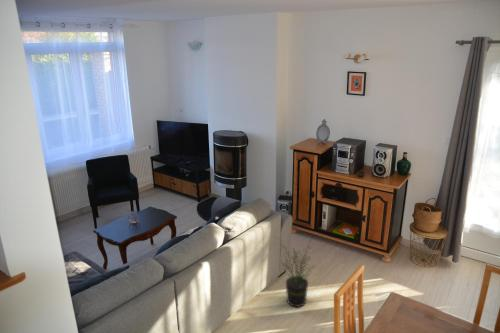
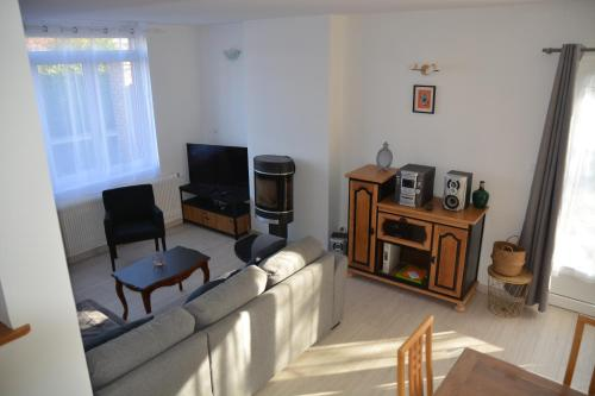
- potted plant [276,238,315,308]
